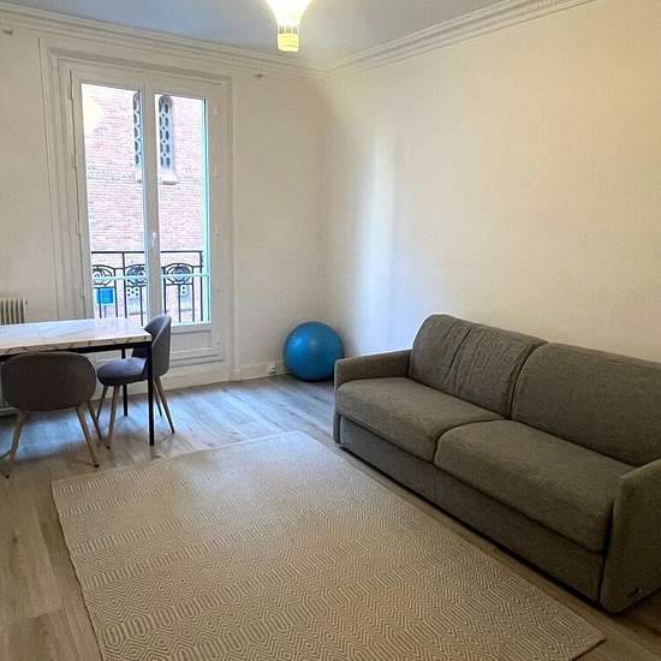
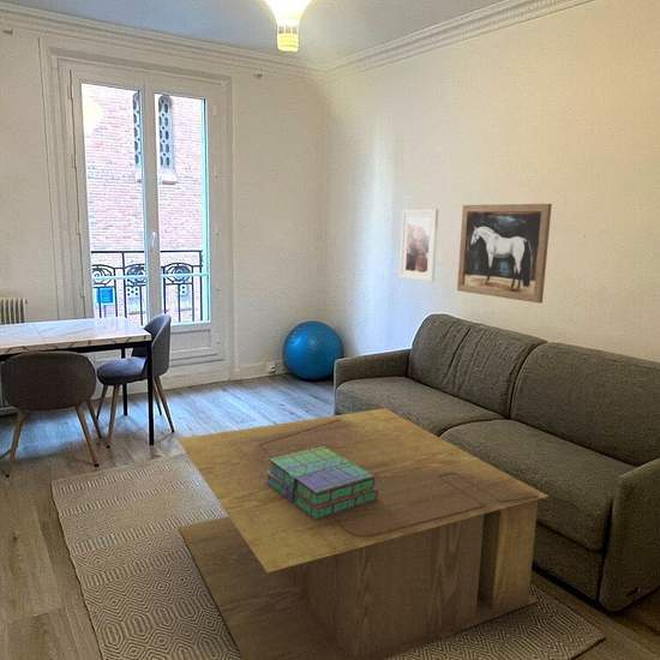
+ stack of books [265,446,378,520]
+ wall art [456,203,553,305]
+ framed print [398,209,439,283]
+ coffee table [176,407,550,660]
